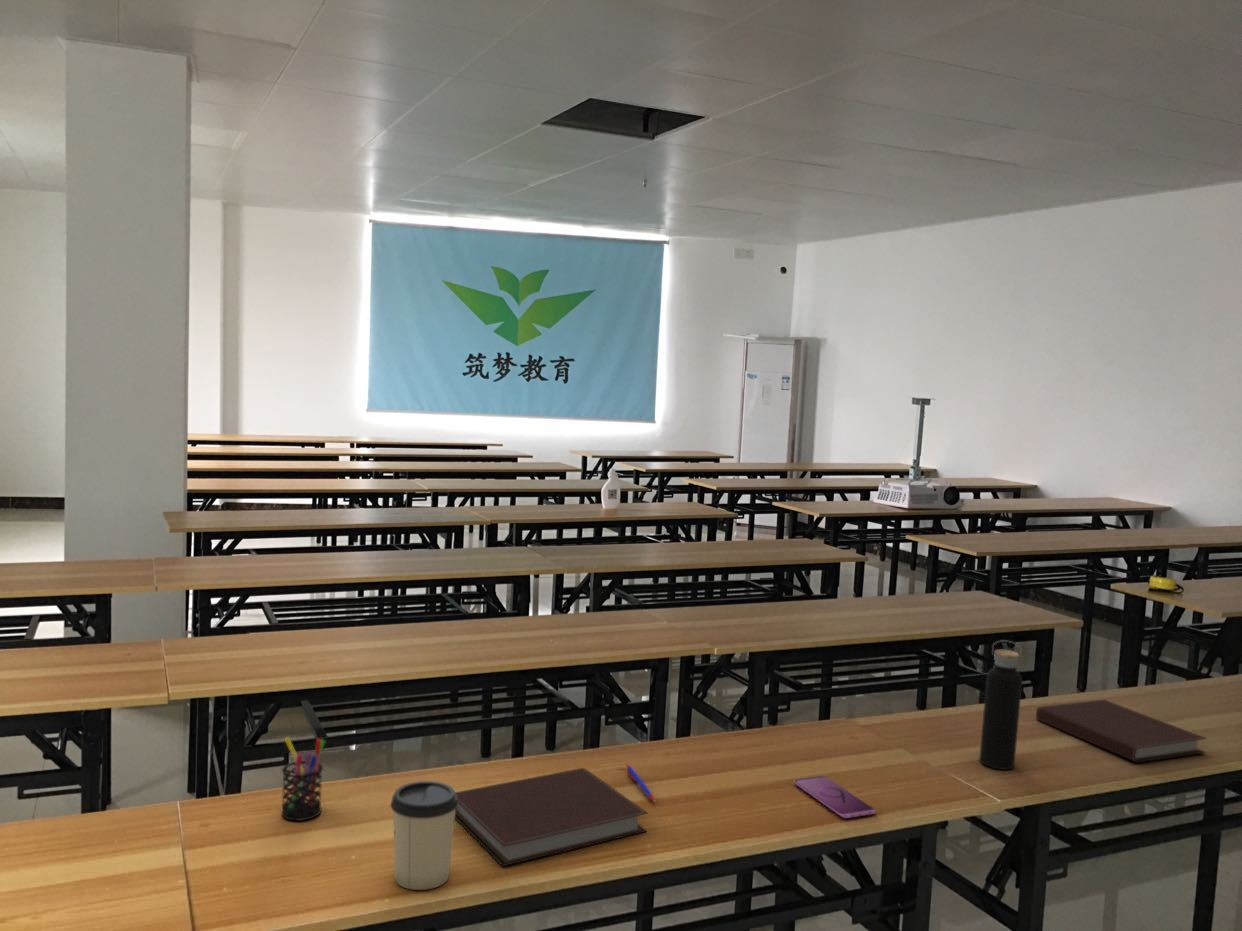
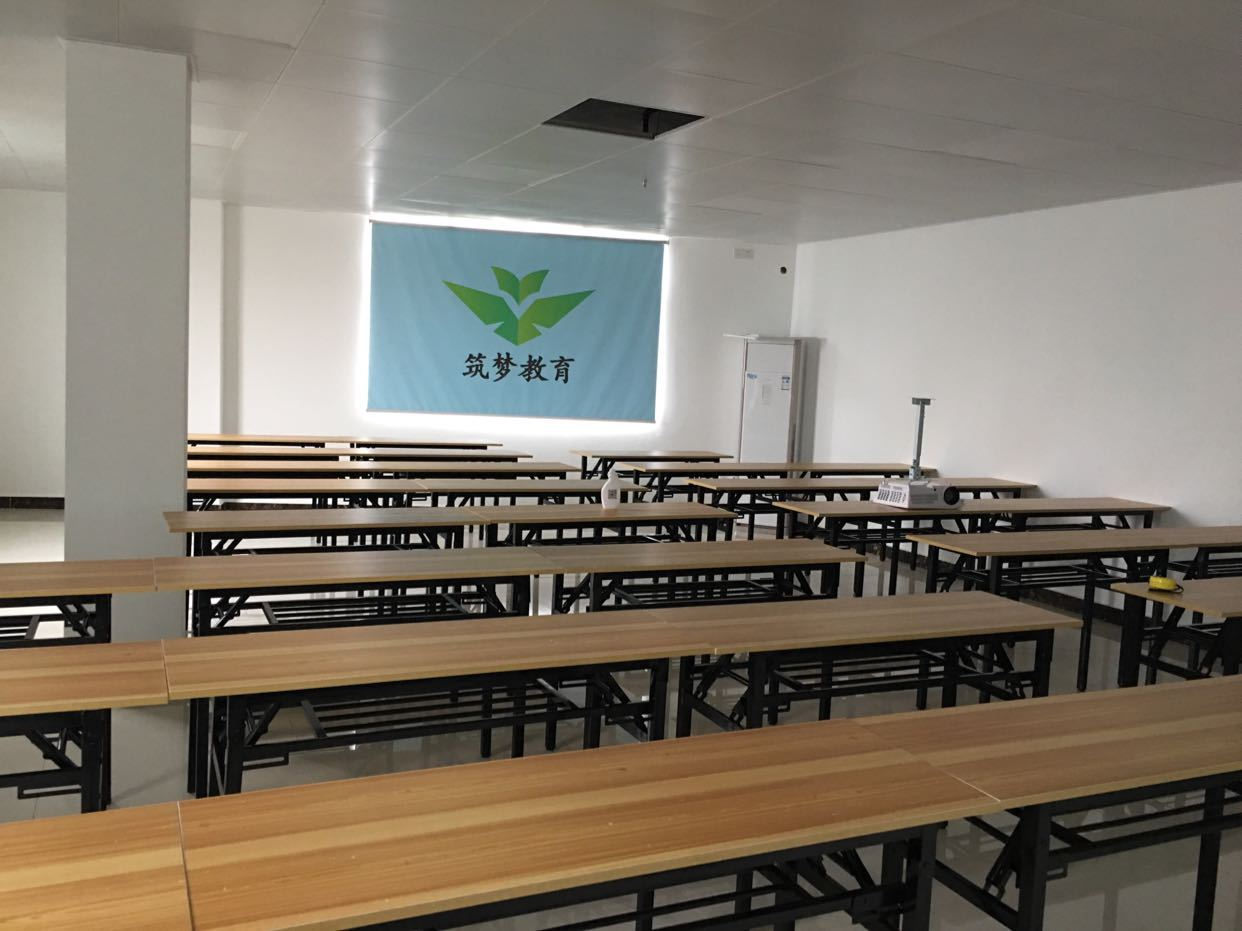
- notebook [1035,699,1208,763]
- water bottle [978,639,1023,770]
- smartphone [793,775,877,819]
- notebook [455,767,649,867]
- pen [625,763,656,803]
- pen holder [280,736,327,822]
- cup [390,780,458,891]
